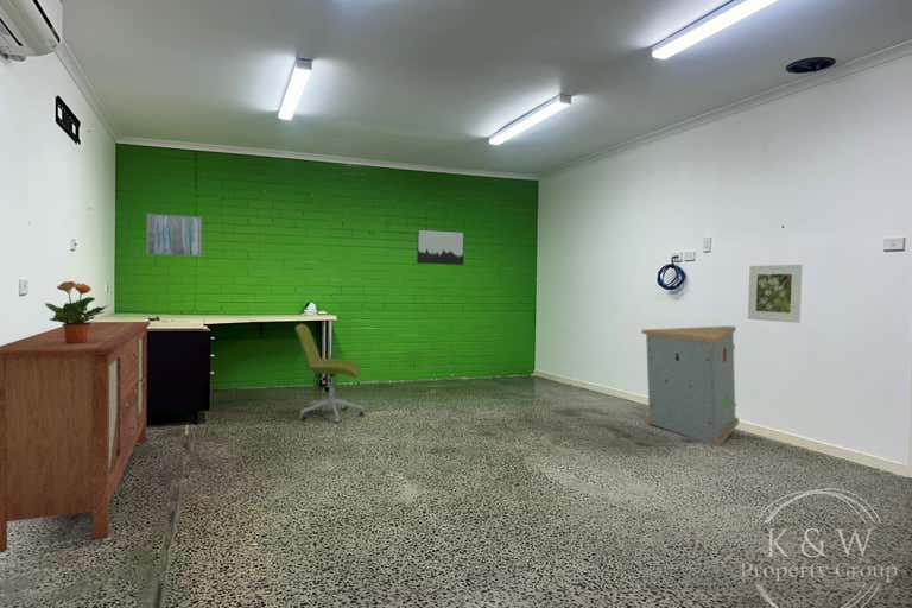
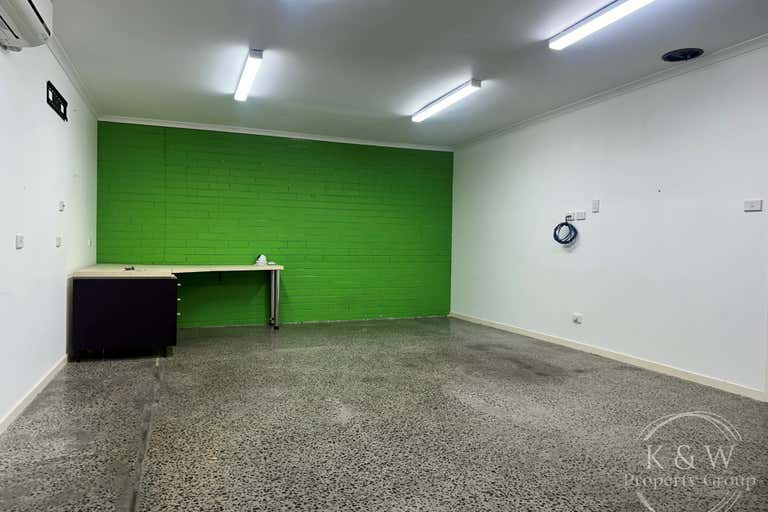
- sideboard [0,321,151,553]
- storage cabinet [641,325,740,448]
- wall art [416,228,466,266]
- potted plant [44,280,108,343]
- office chair [294,323,366,424]
- wall art [146,213,203,258]
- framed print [747,264,804,324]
